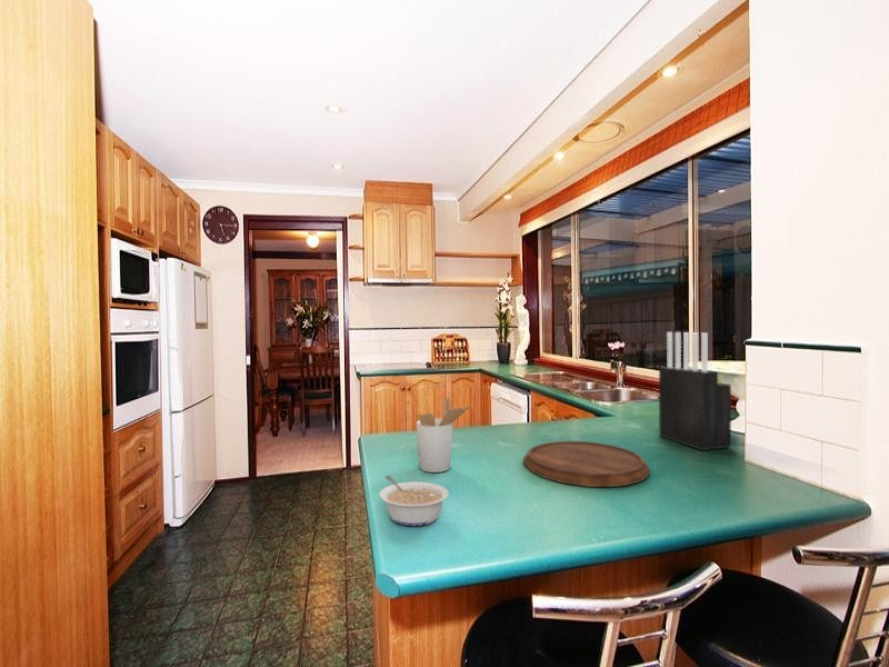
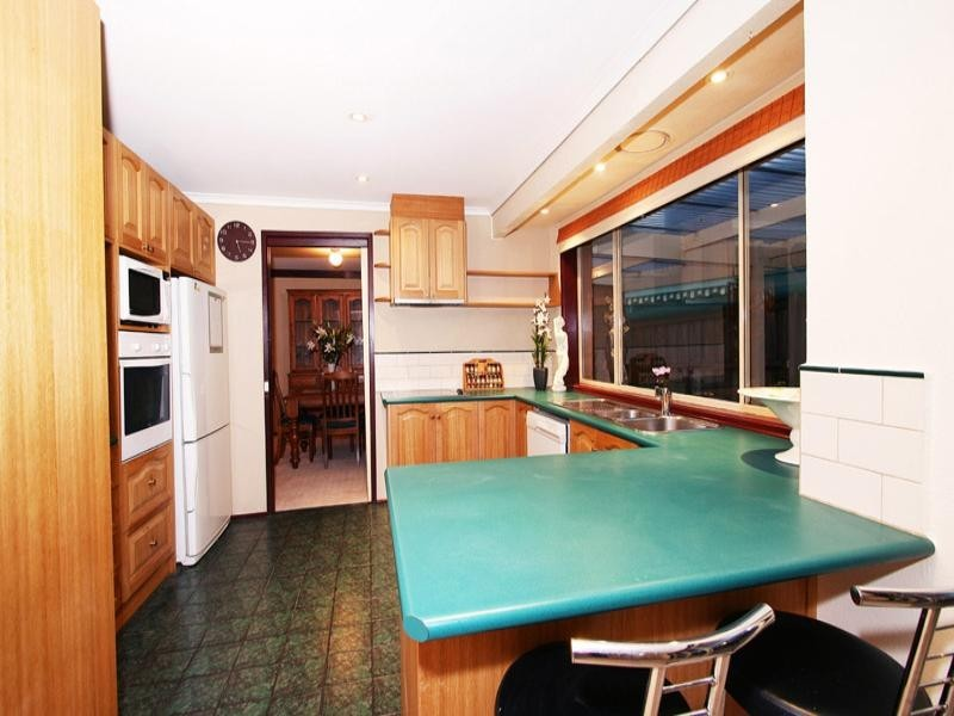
- cutting board [522,440,650,488]
- utensil holder [416,397,471,474]
- legume [378,475,450,527]
- knife block [658,331,732,451]
